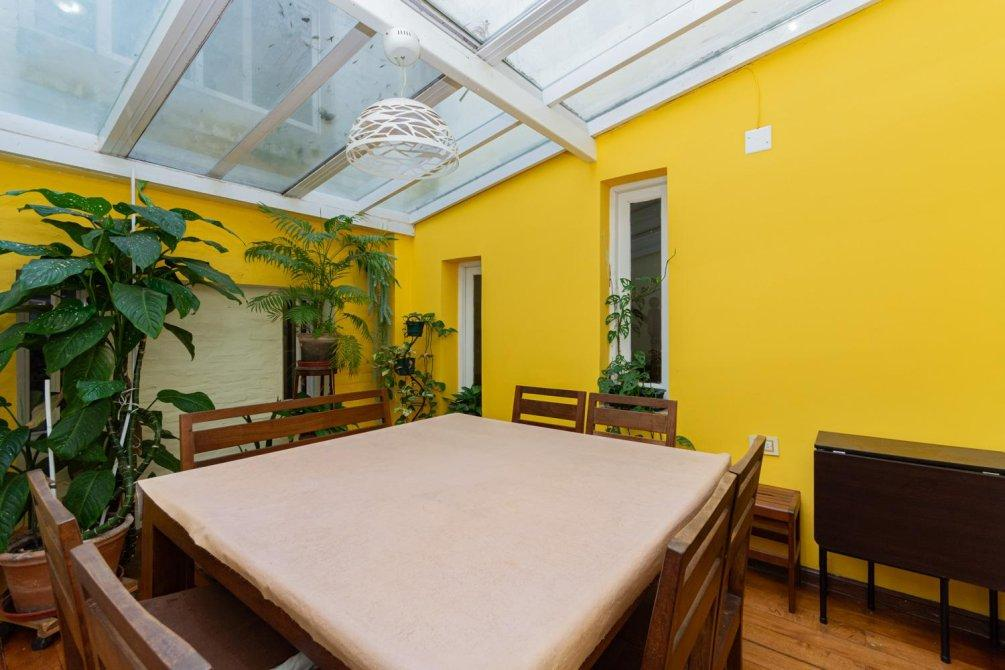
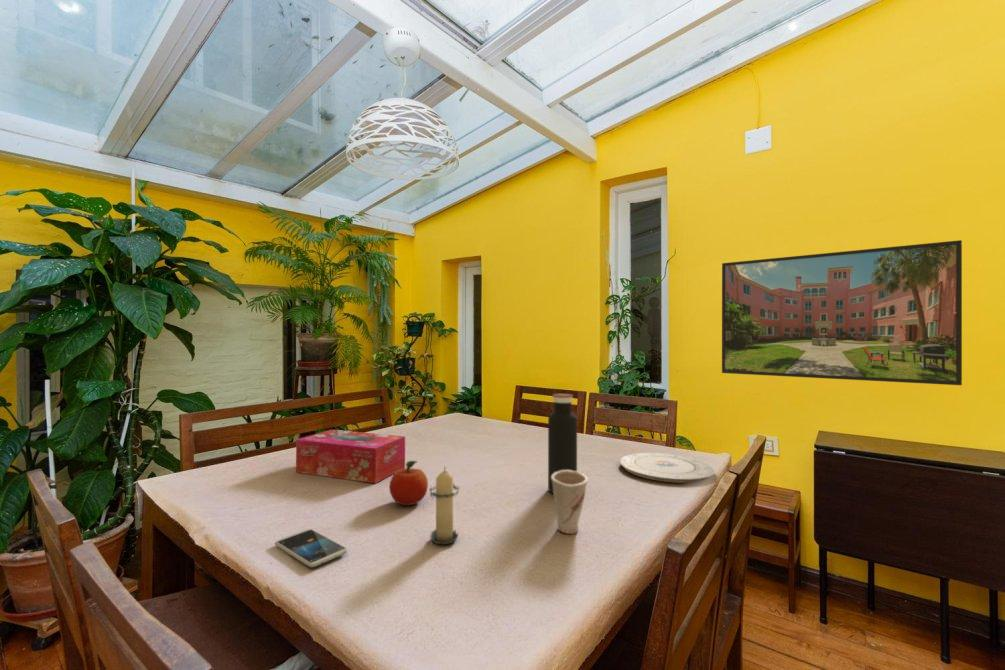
+ fruit [388,460,429,506]
+ cup [551,470,589,535]
+ smartphone [274,528,348,568]
+ water bottle [547,393,578,495]
+ tissue box [295,428,406,484]
+ plate [618,452,716,484]
+ candle [428,465,460,545]
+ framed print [721,239,963,386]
